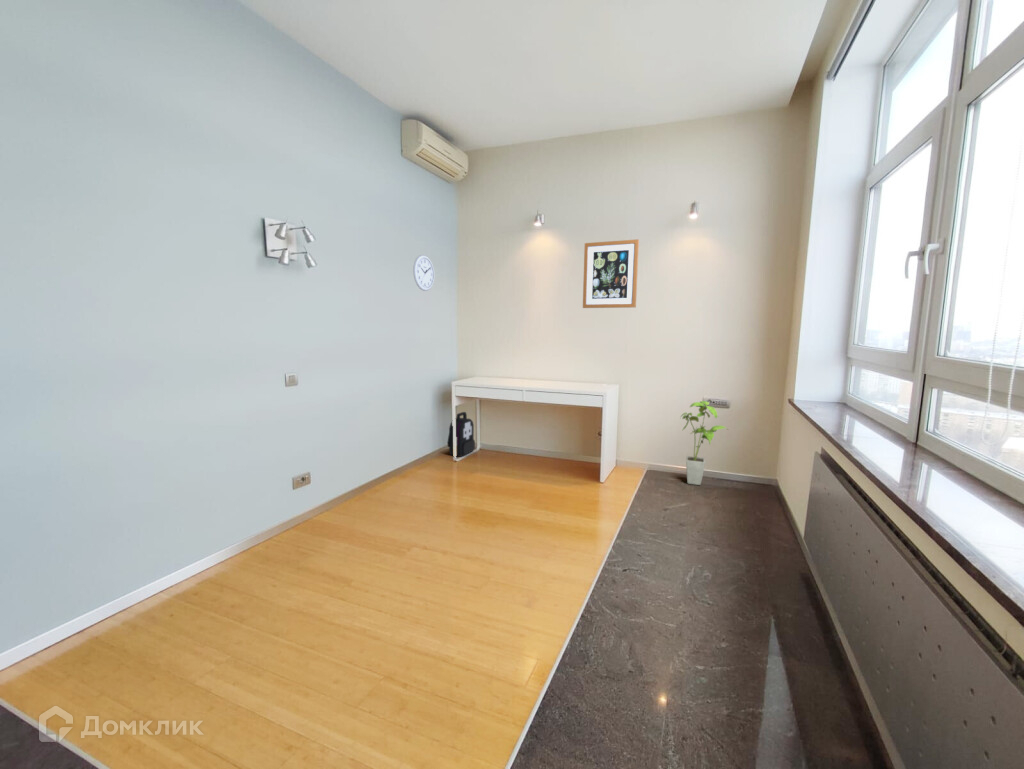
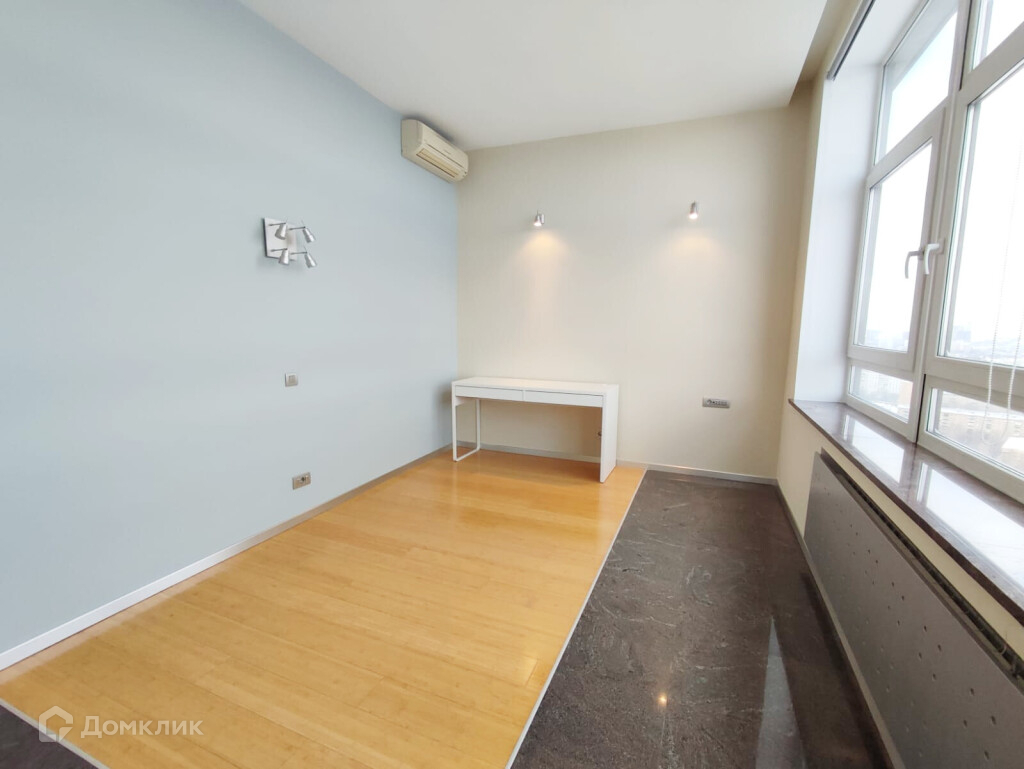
- backpack [446,411,476,458]
- house plant [679,400,728,486]
- wall art [582,238,640,309]
- wall clock [412,254,435,292]
